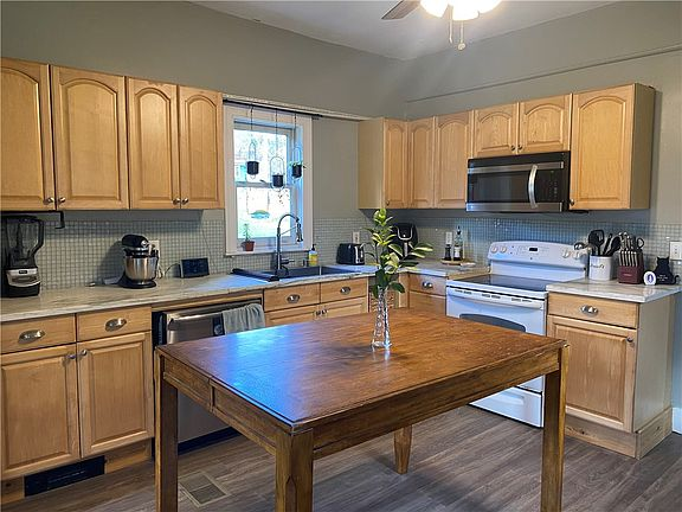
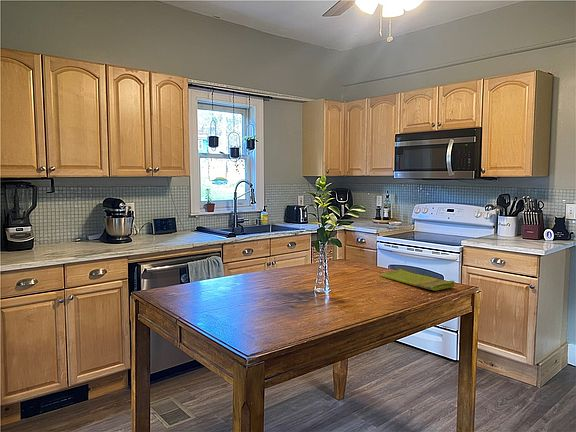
+ dish towel [379,268,456,291]
